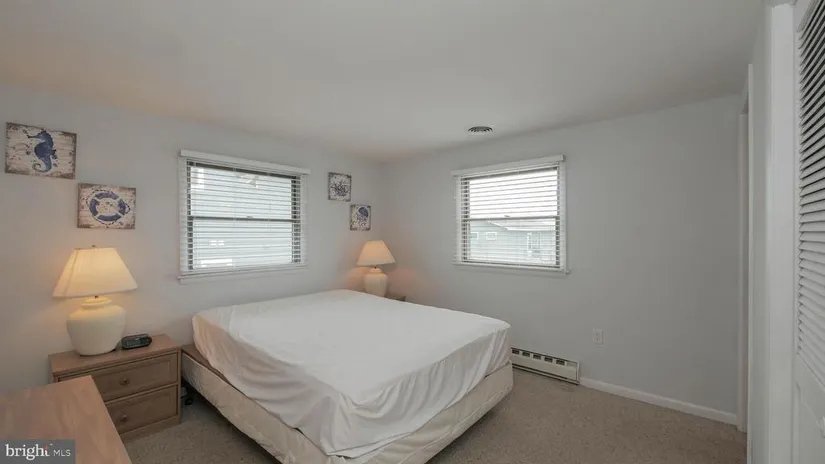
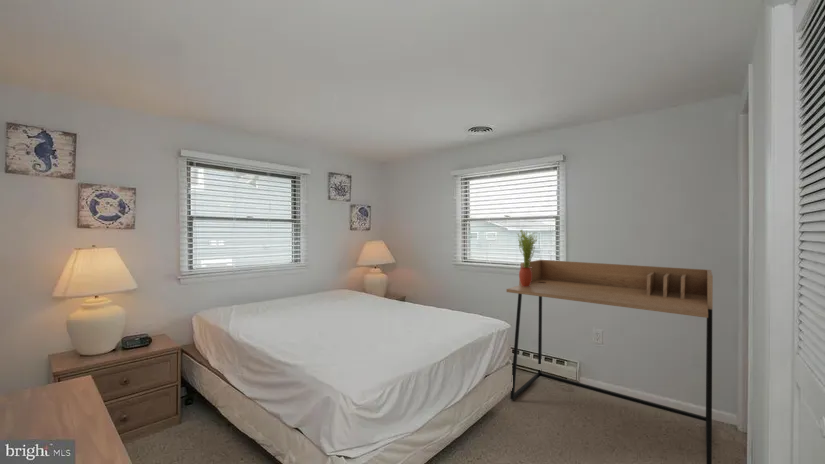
+ desk [505,259,714,464]
+ potted plant [516,228,538,287]
